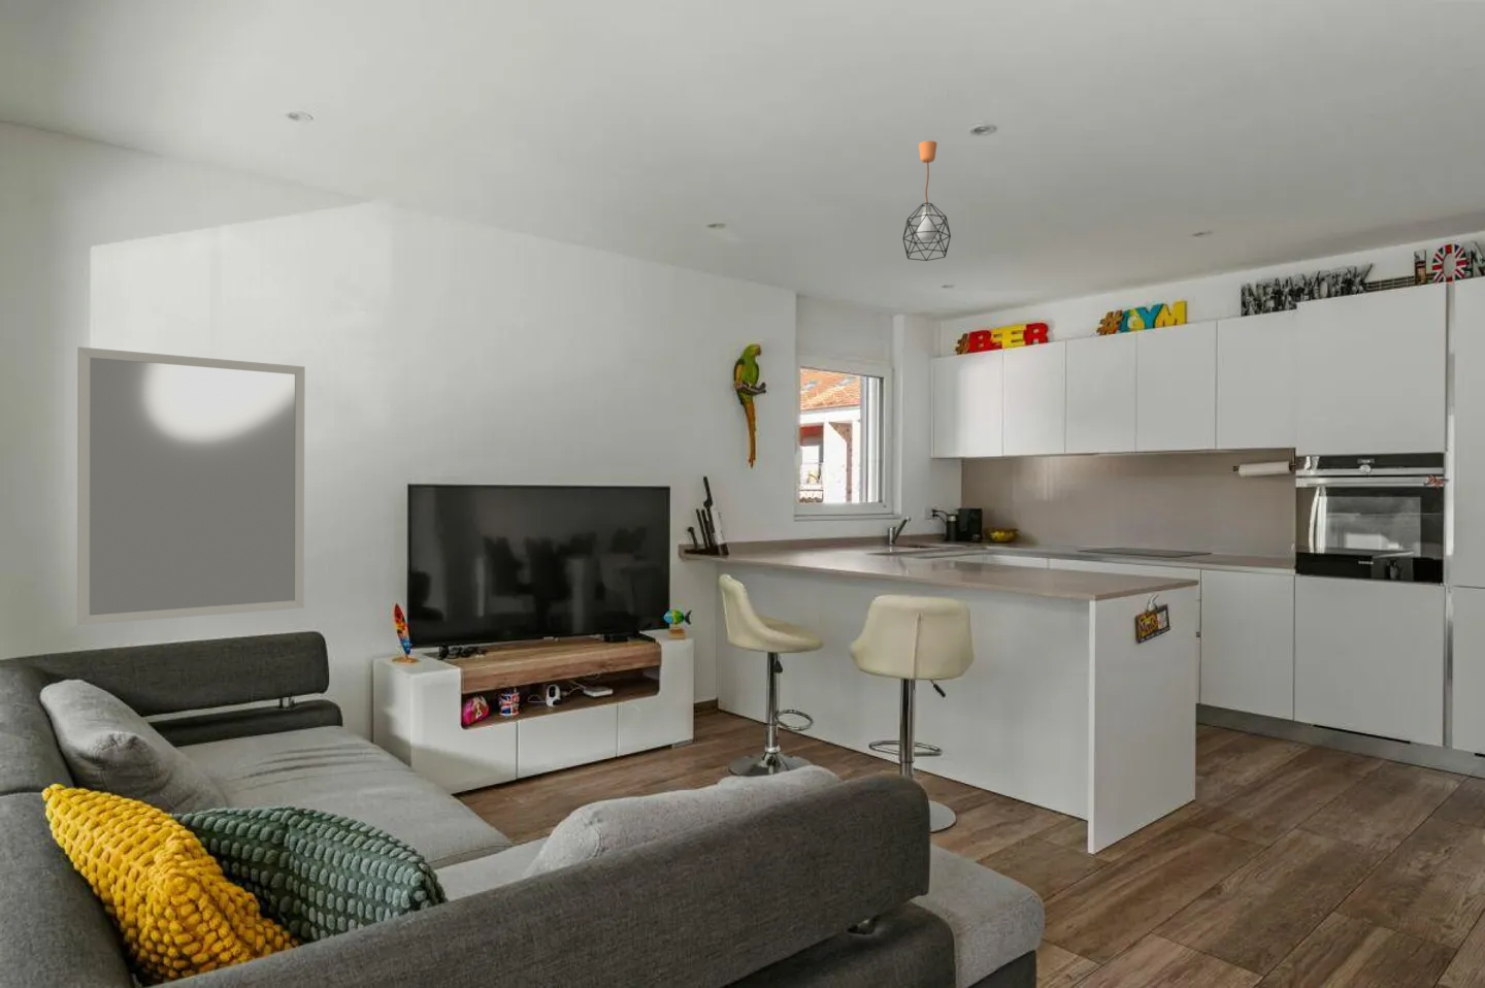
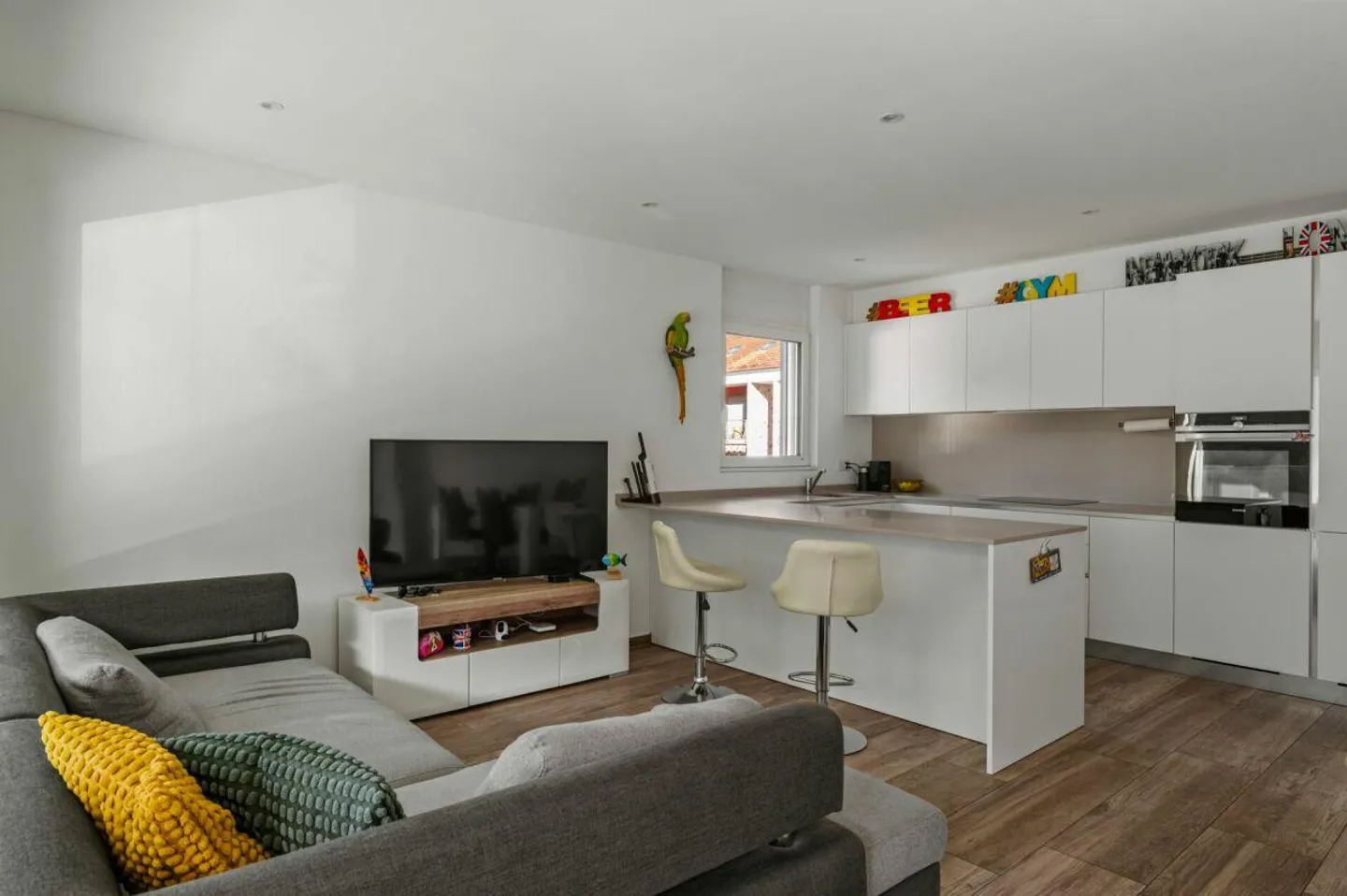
- home mirror [76,345,306,626]
- pendant light [902,139,951,262]
